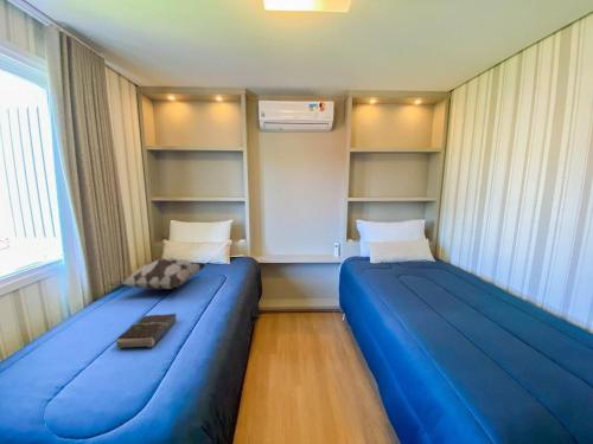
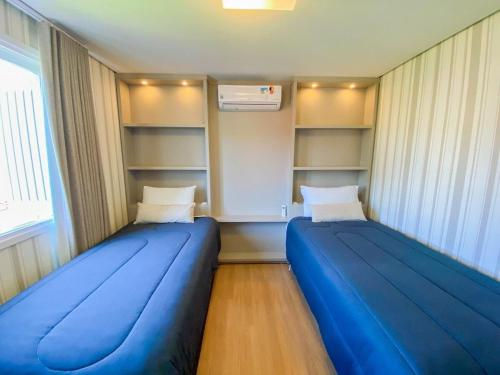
- book [115,313,177,349]
- decorative pillow [109,257,206,291]
